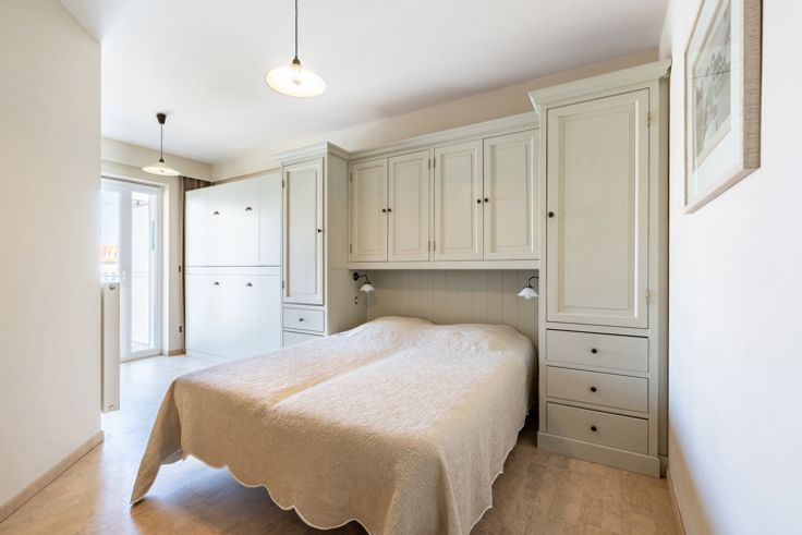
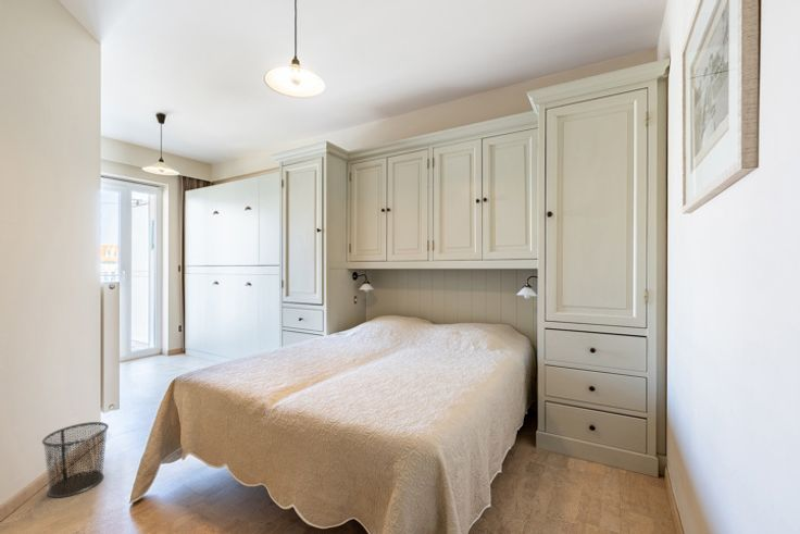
+ waste bin [41,421,110,499]
